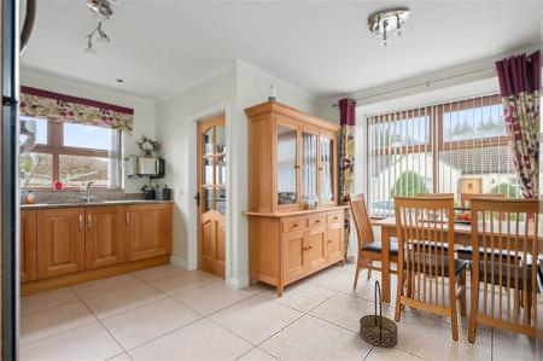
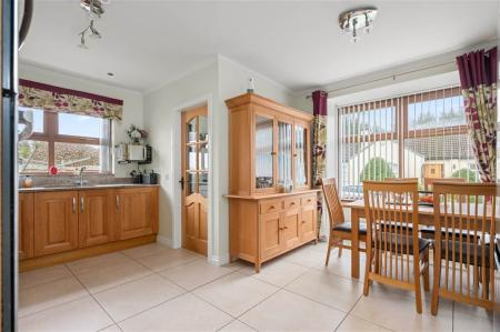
- basket [358,279,399,348]
